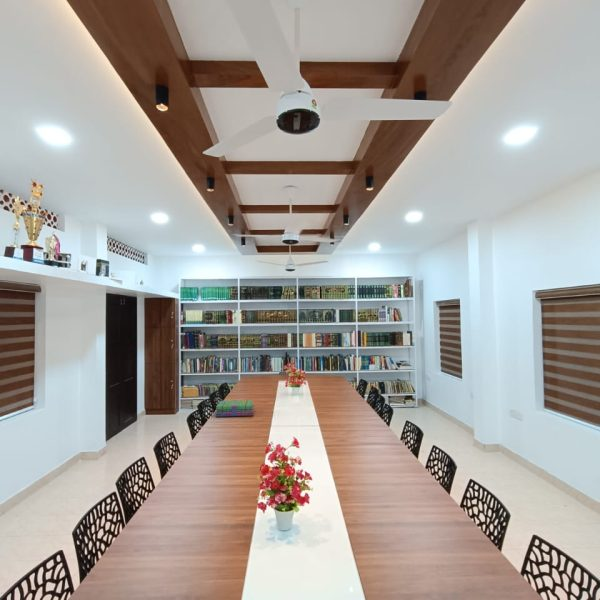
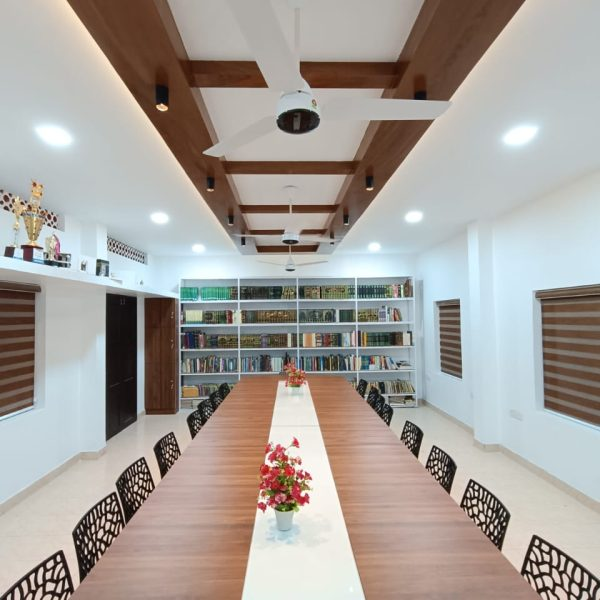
- stack of books [214,399,255,418]
